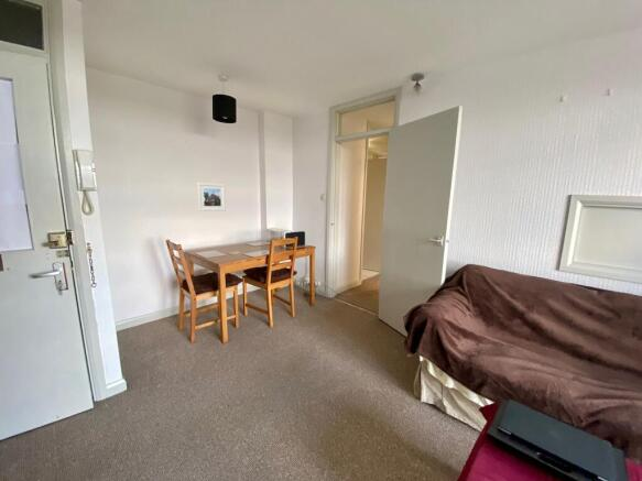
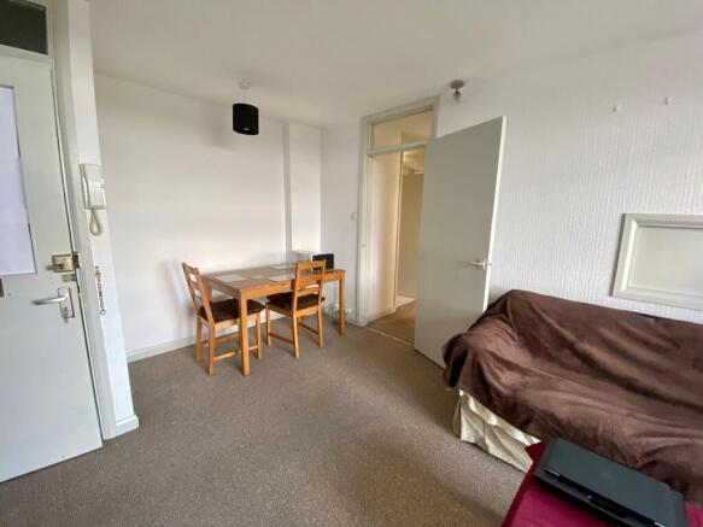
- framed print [196,182,227,212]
